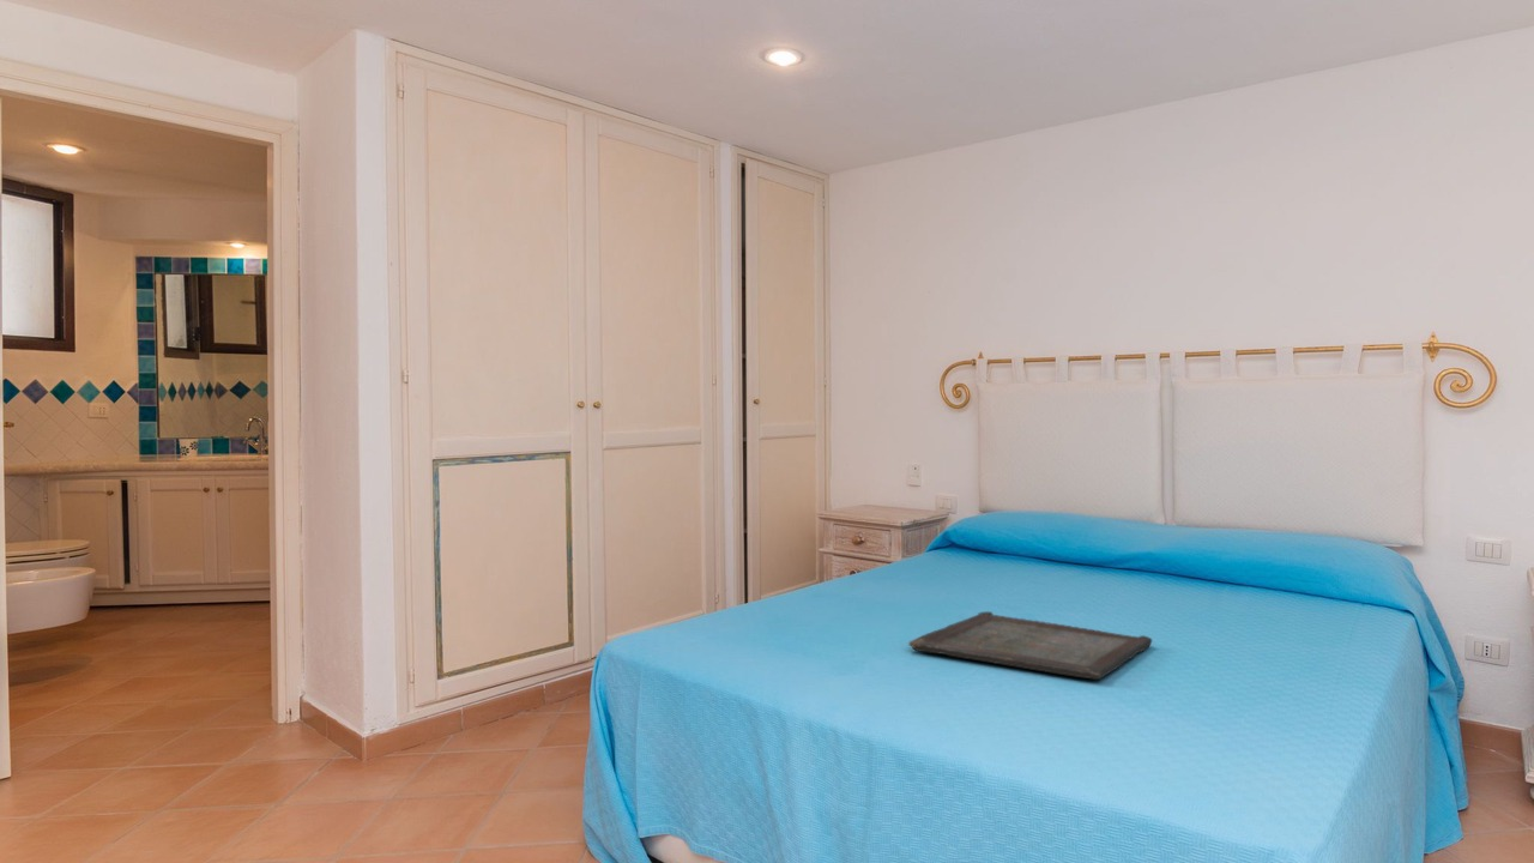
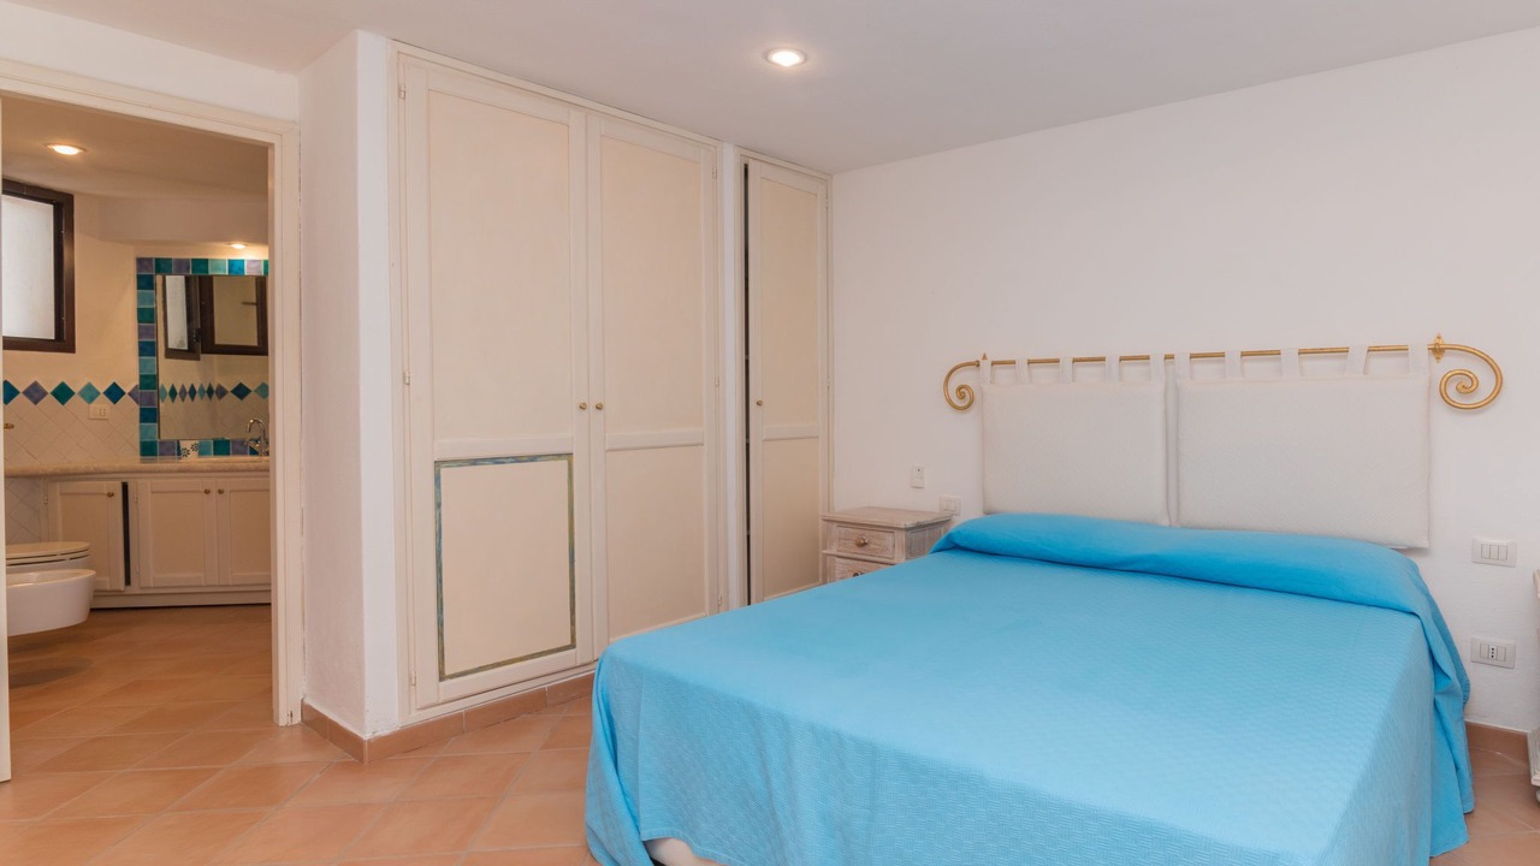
- serving tray [907,610,1153,681]
